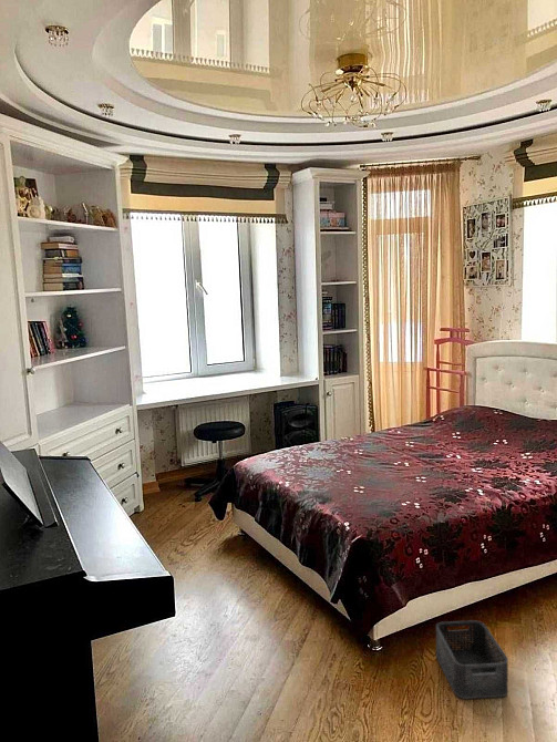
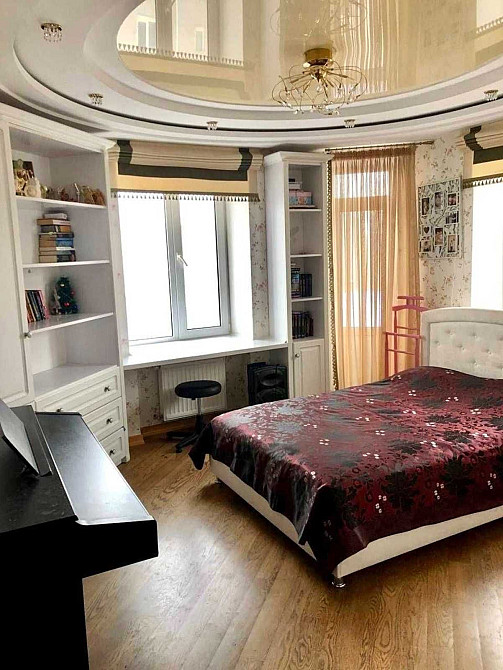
- storage bin [435,619,509,700]
